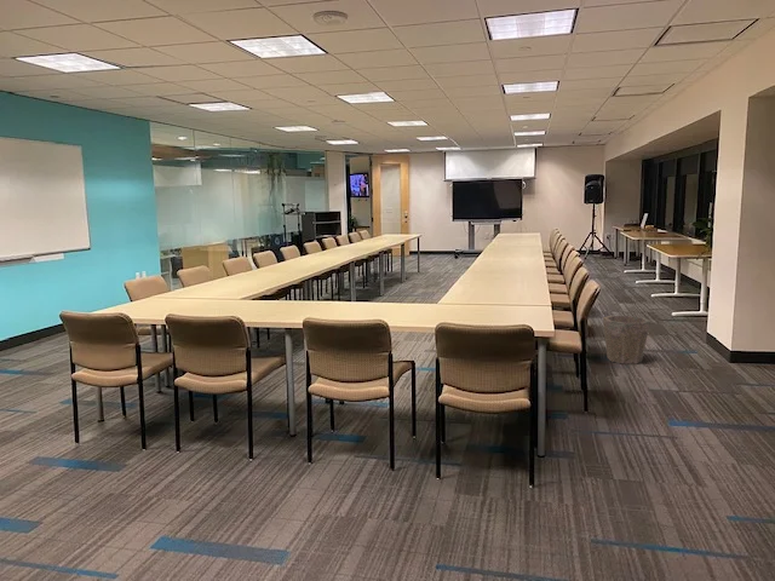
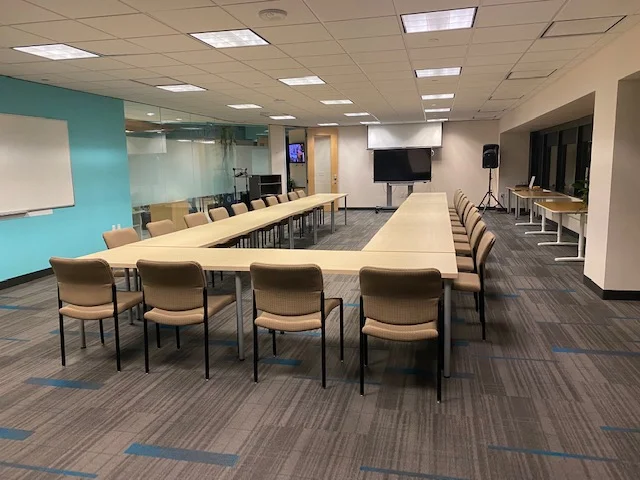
- waste bin [602,315,651,366]
